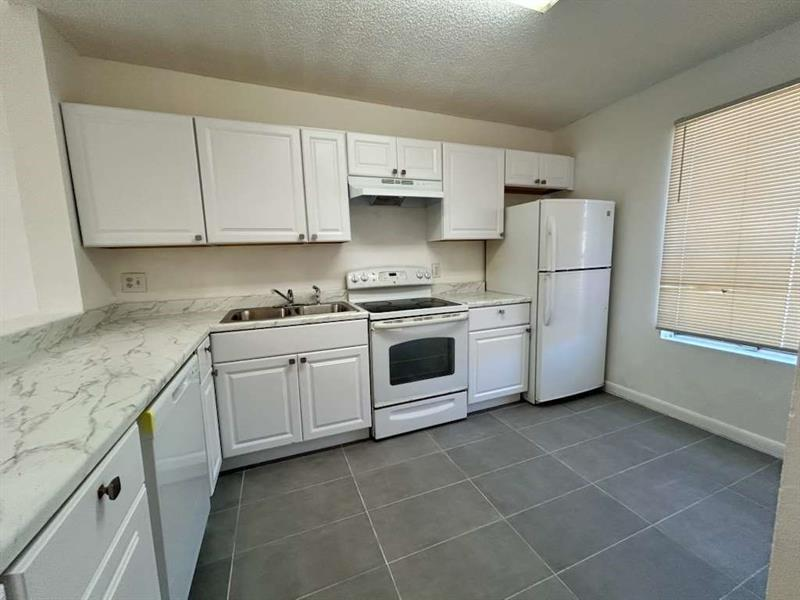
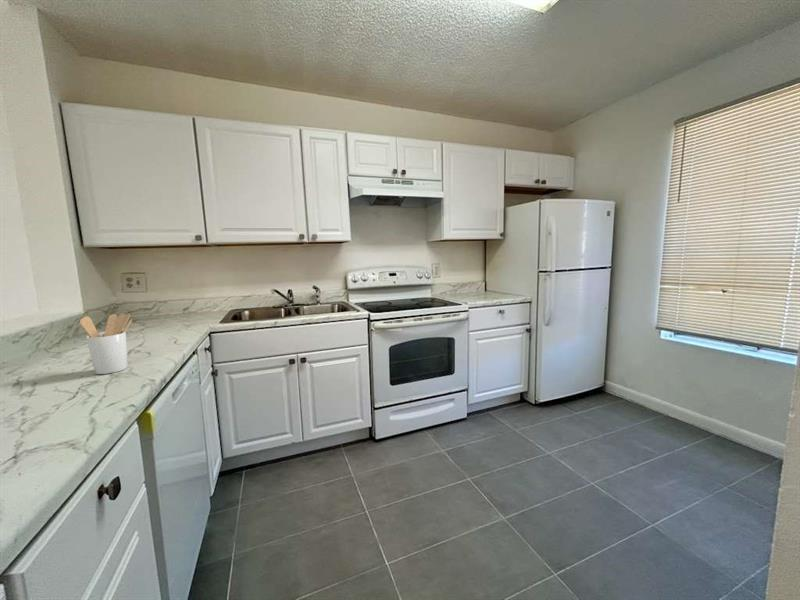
+ utensil holder [79,313,133,375]
